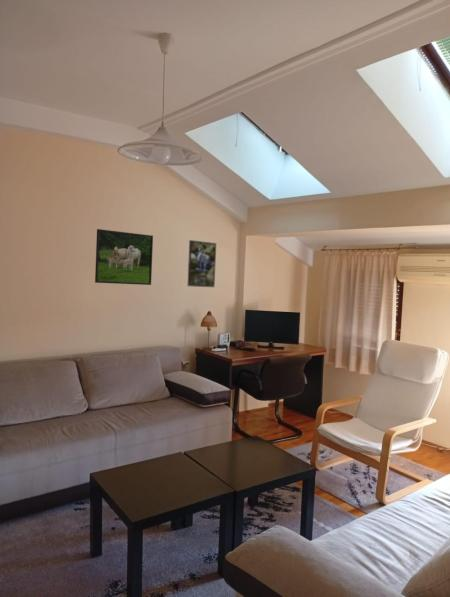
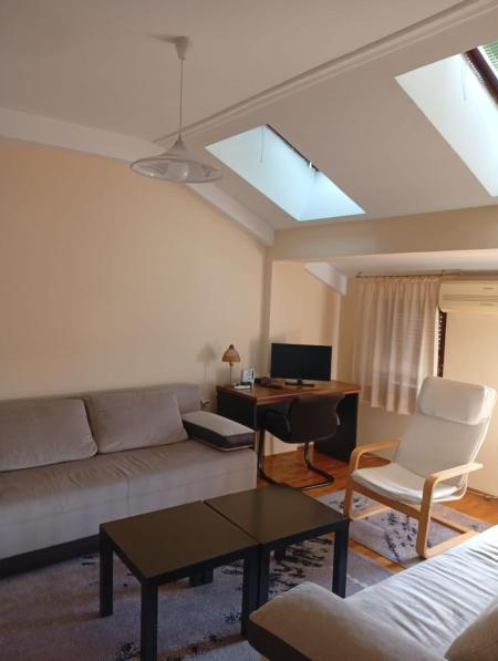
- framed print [187,239,217,288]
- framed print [94,228,154,286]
